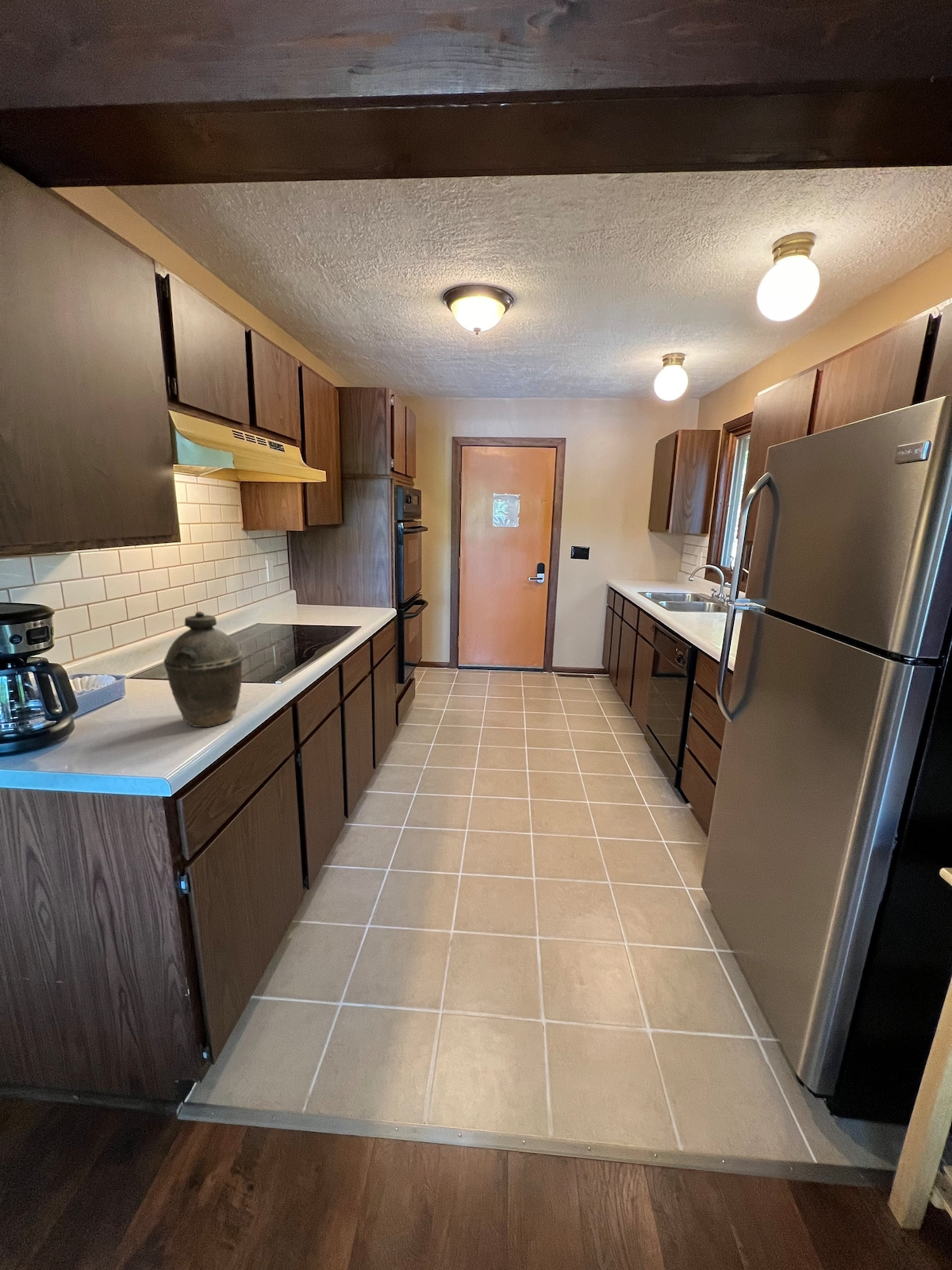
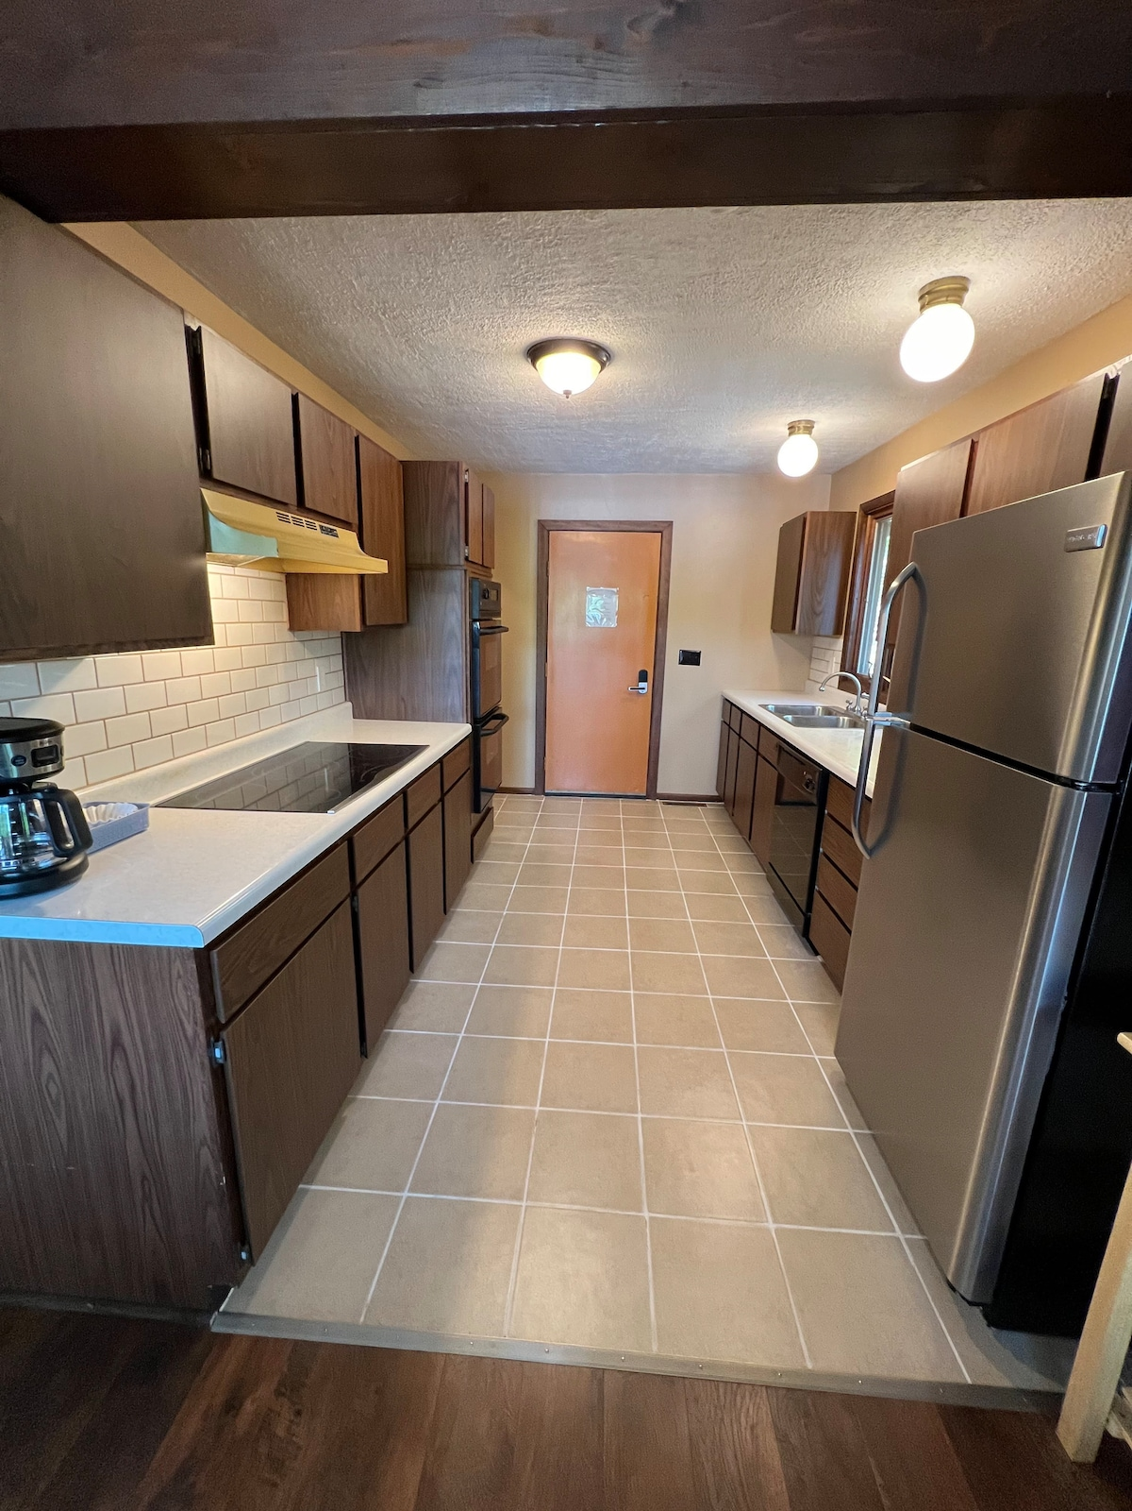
- kettle [163,610,244,728]
